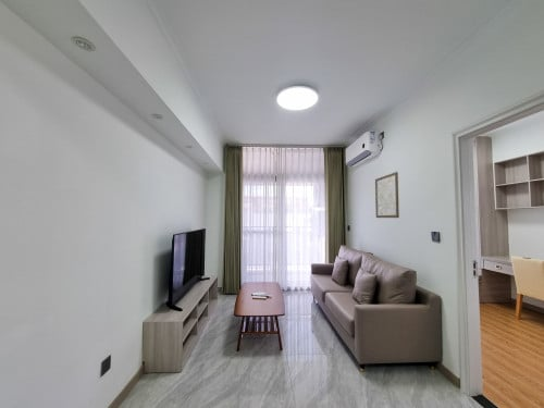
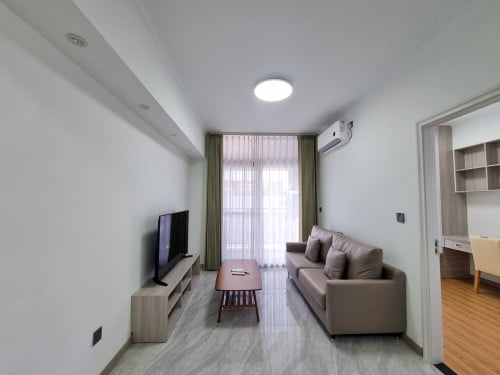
- wall art [374,171,400,219]
